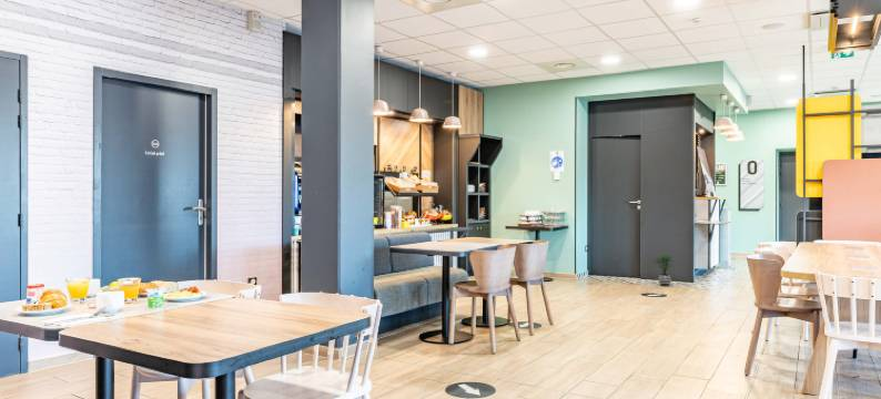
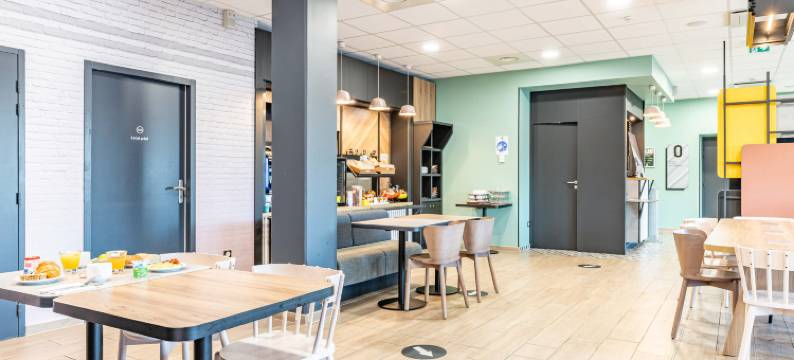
- potted plant [651,254,676,287]
